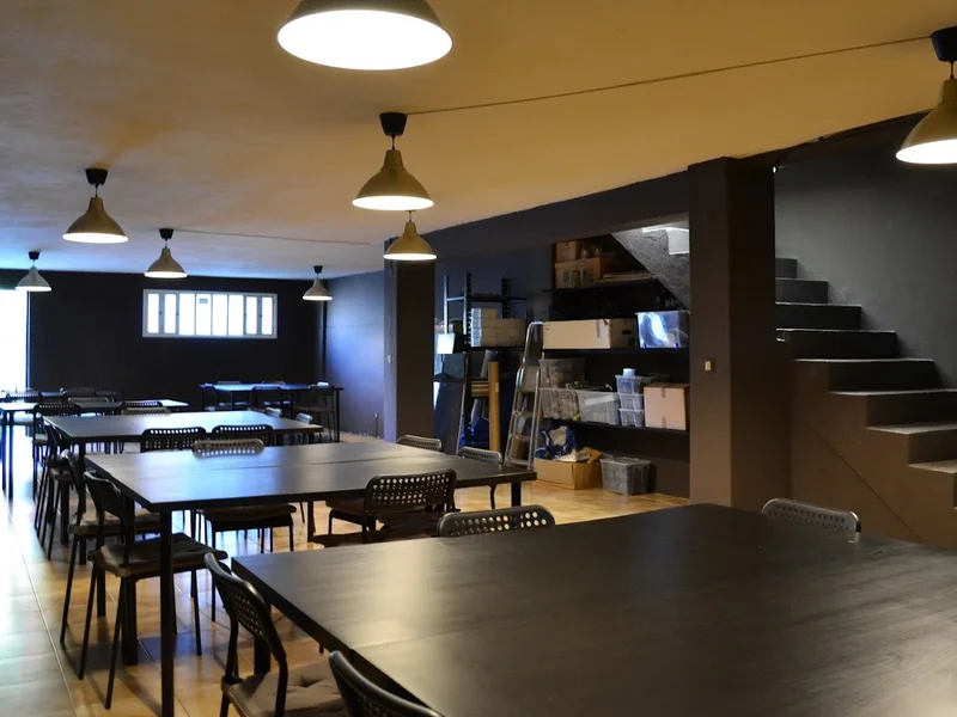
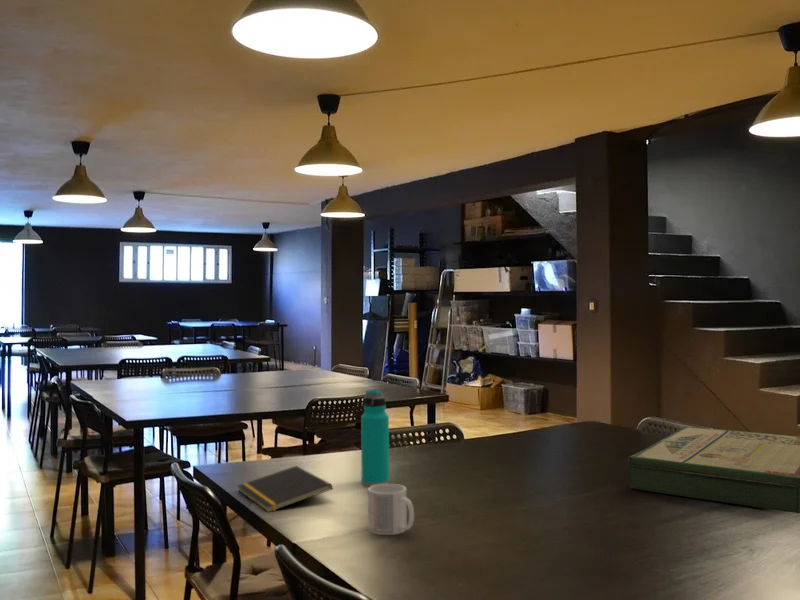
+ notepad [237,465,333,513]
+ board game [626,425,800,514]
+ water bottle [360,388,390,487]
+ mug [367,483,415,536]
